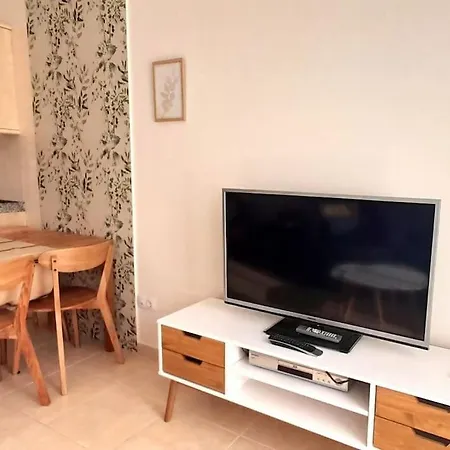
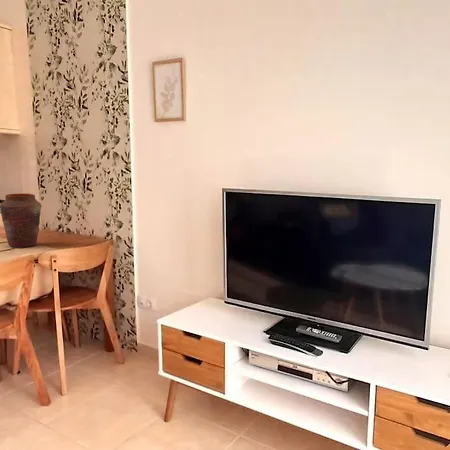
+ vase [0,192,42,249]
